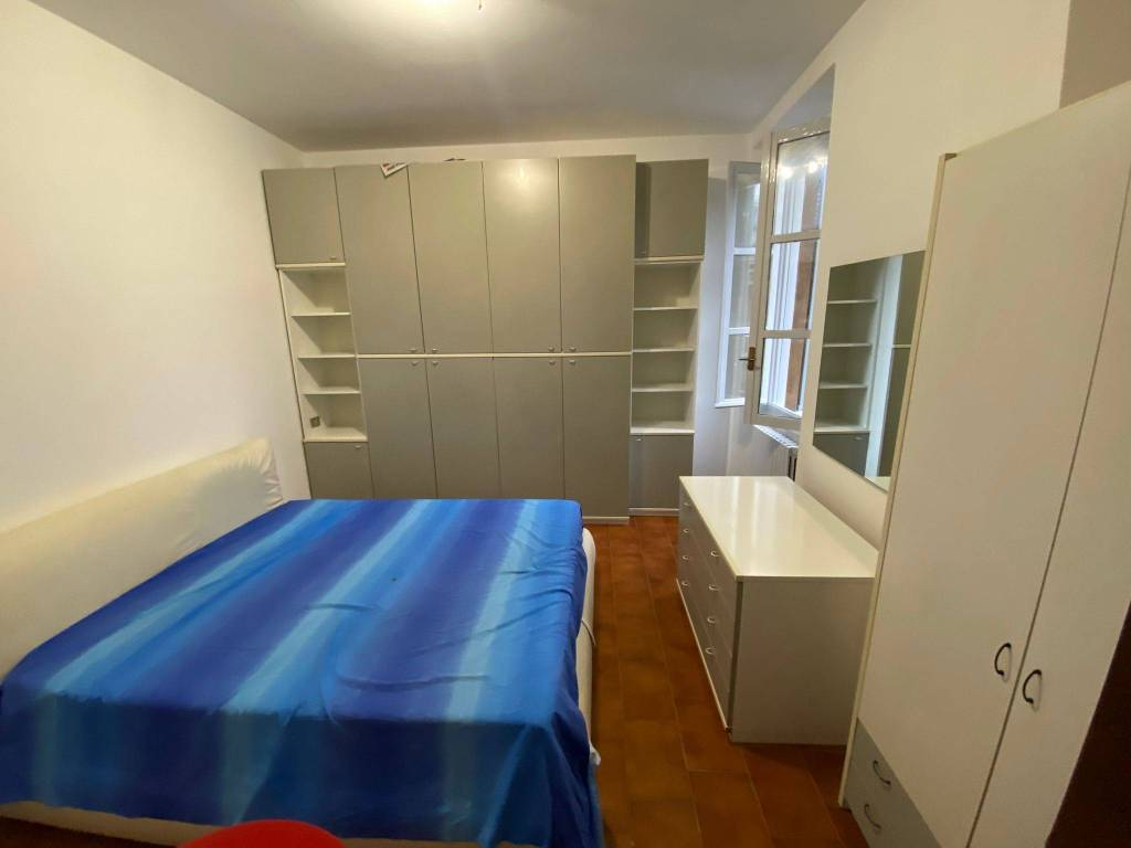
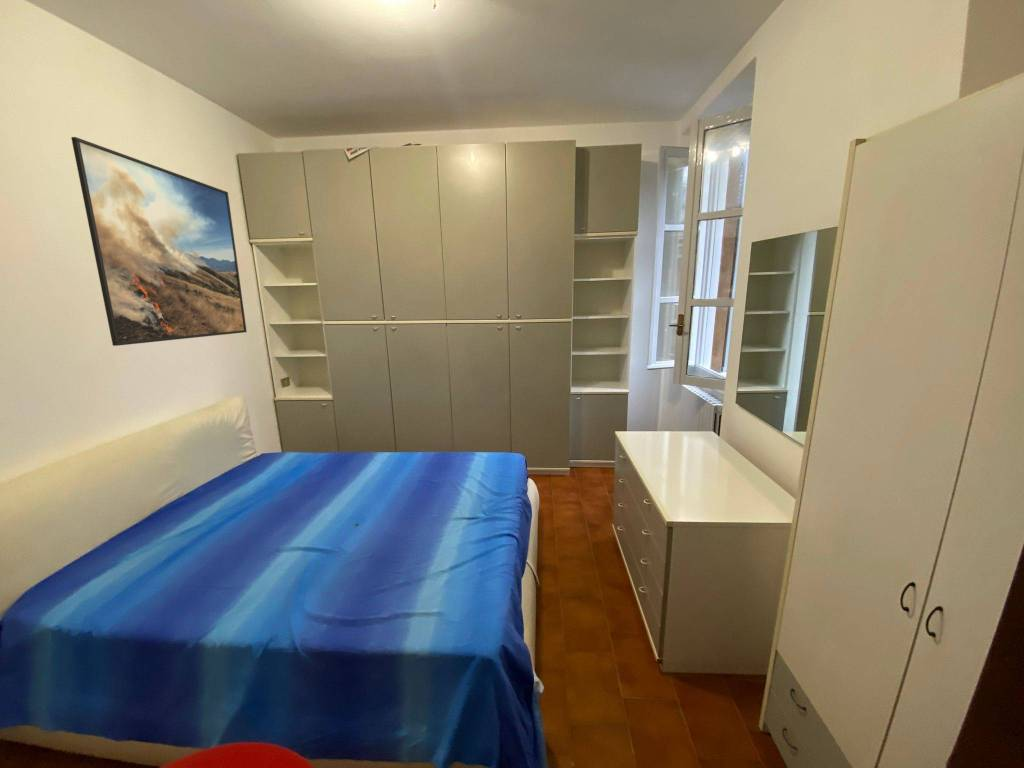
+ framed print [70,136,248,347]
